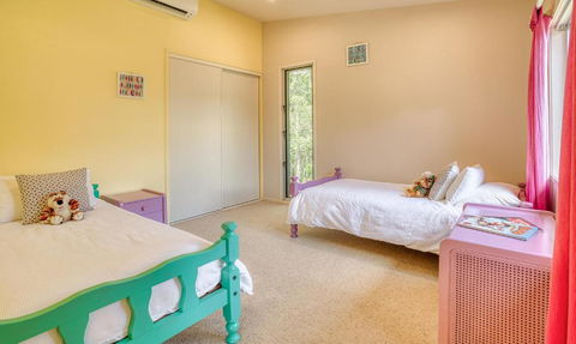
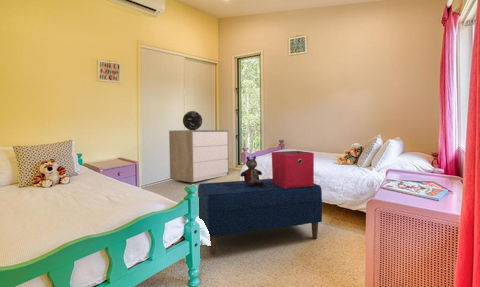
+ storage bin [271,150,315,188]
+ decorative globe [182,110,203,130]
+ stuffed bear [239,155,264,187]
+ dresser [168,129,230,184]
+ bench [197,178,323,256]
